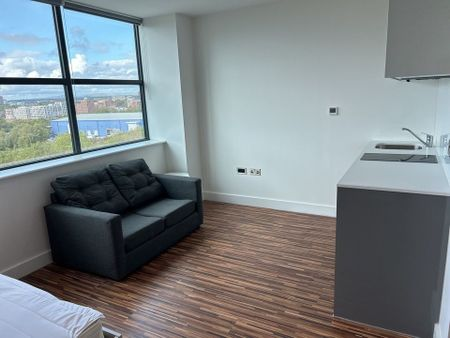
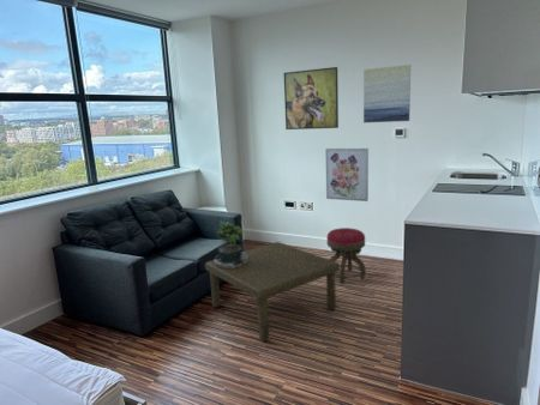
+ wall art [362,64,412,123]
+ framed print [283,66,340,131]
+ stool [325,226,367,284]
+ coffee table [204,241,341,341]
+ potted plant [214,220,247,268]
+ wall art [324,147,370,202]
